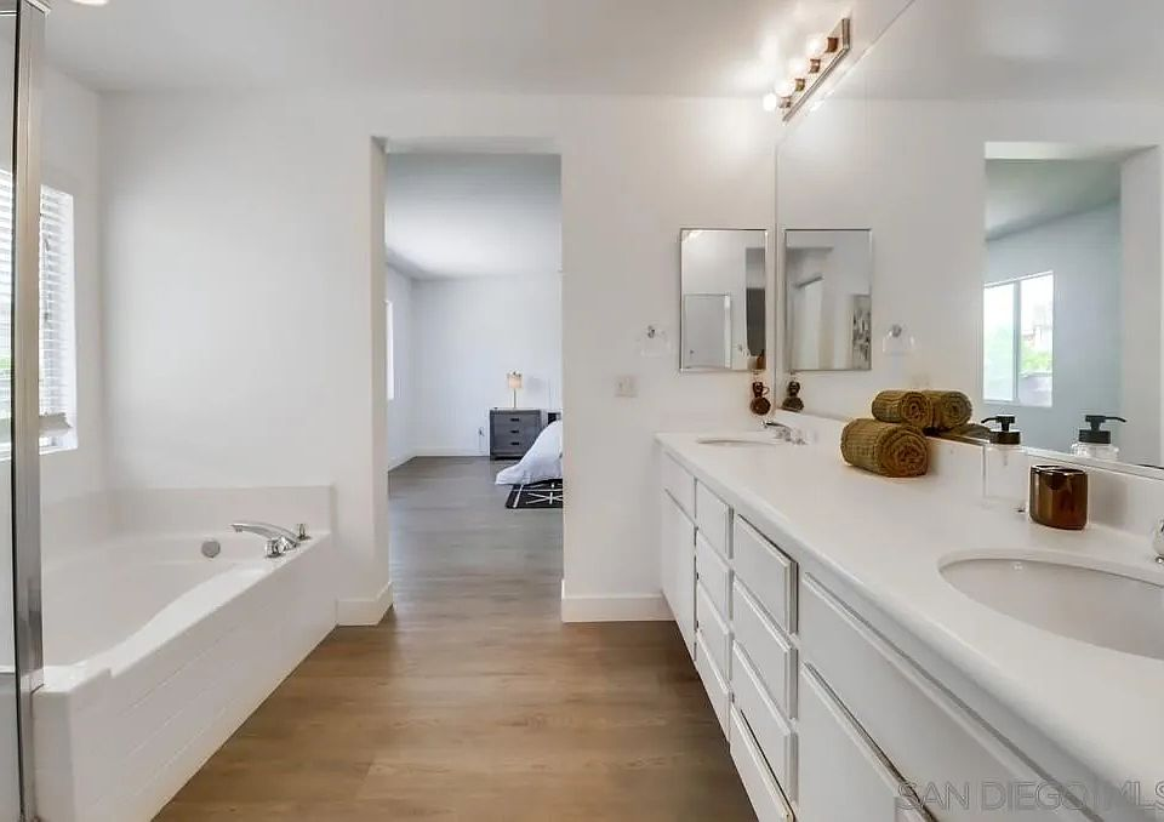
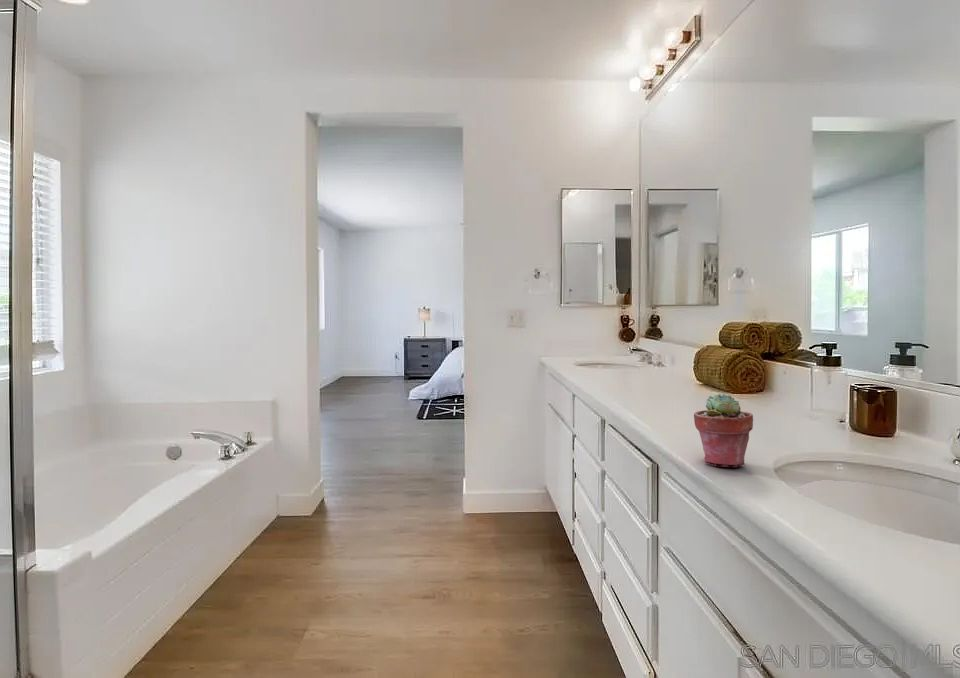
+ potted succulent [693,392,754,468]
